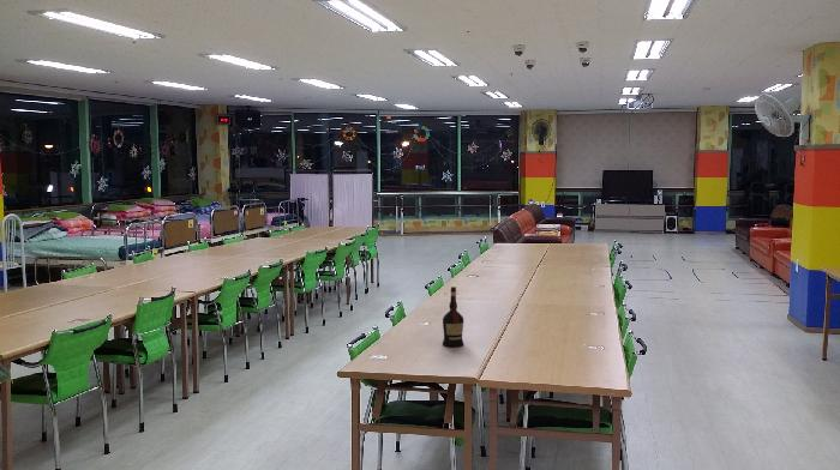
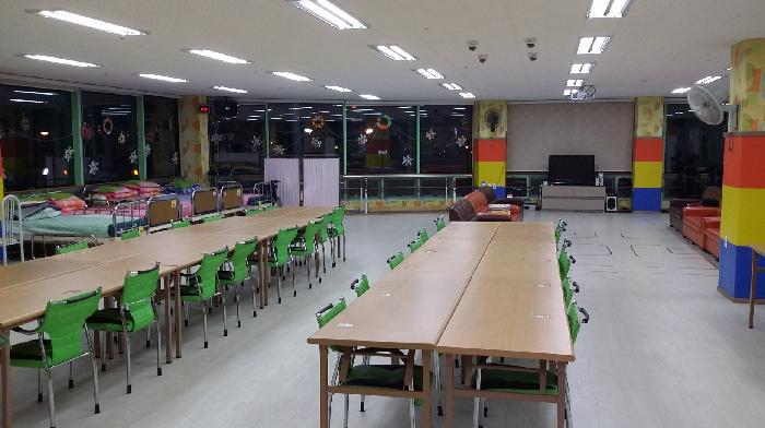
- liquor [442,285,464,348]
